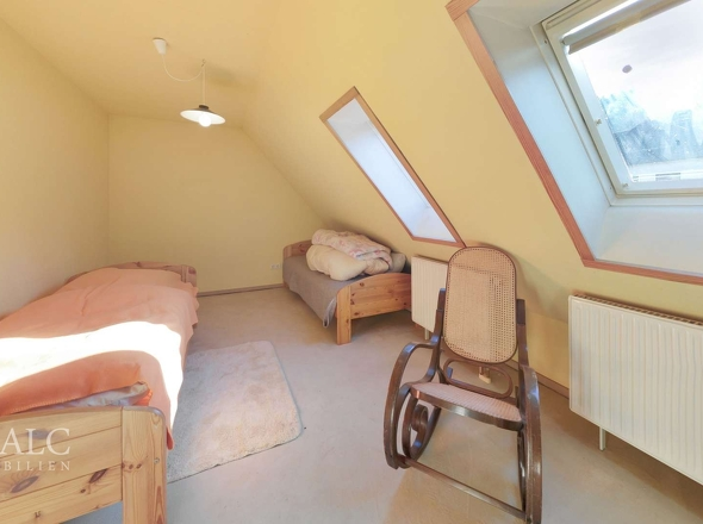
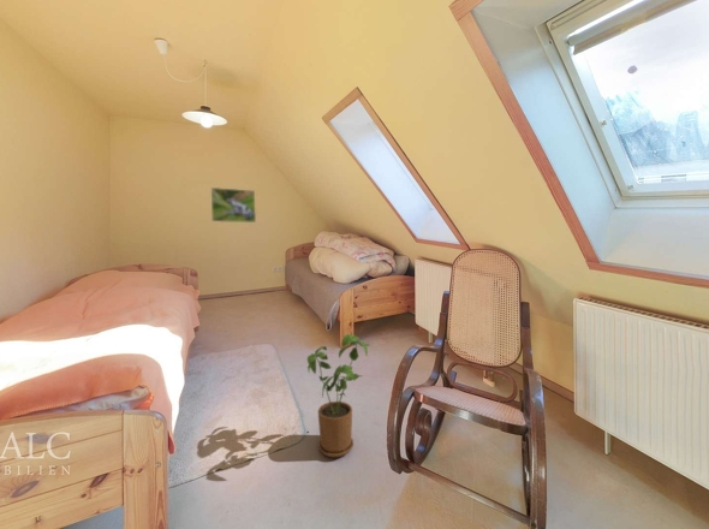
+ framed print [210,186,257,224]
+ house plant [306,333,371,458]
